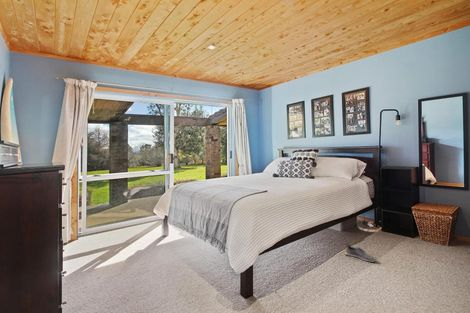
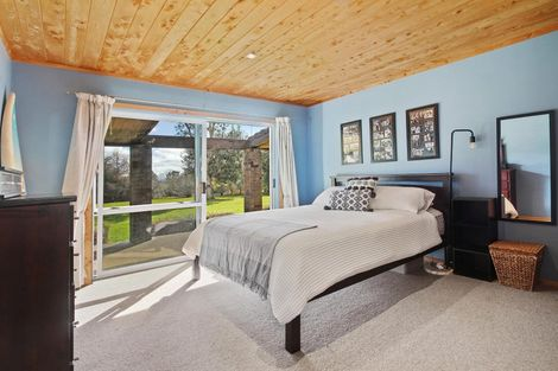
- shoe [344,243,377,263]
